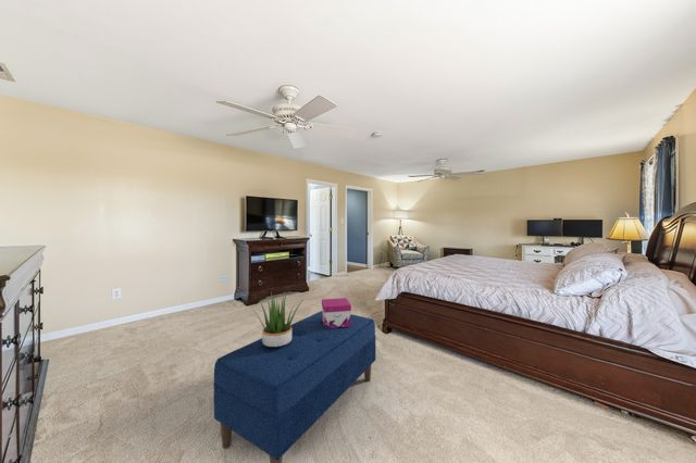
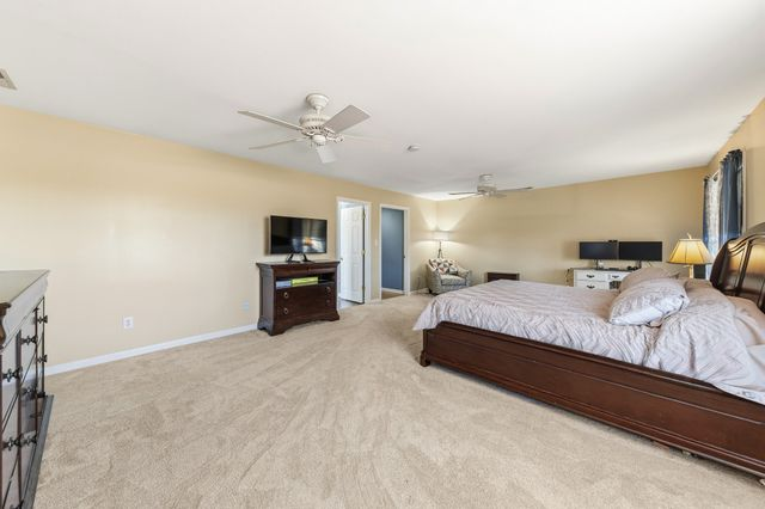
- decorative box [321,297,352,328]
- potted plant [253,291,303,348]
- bench [212,310,377,463]
